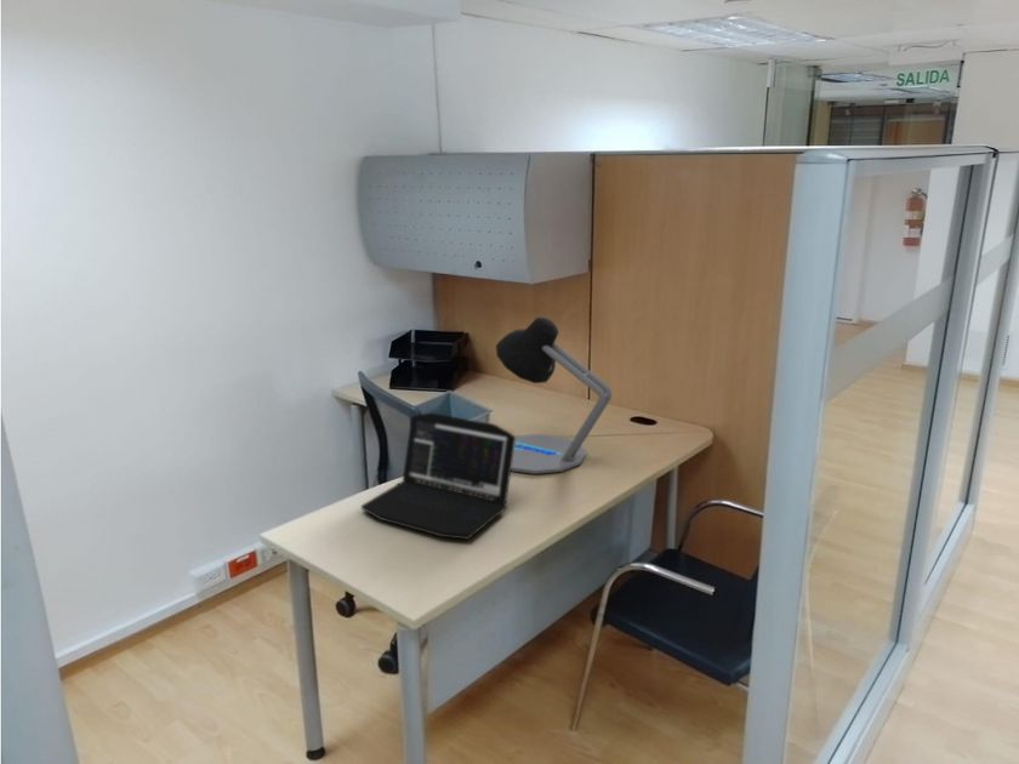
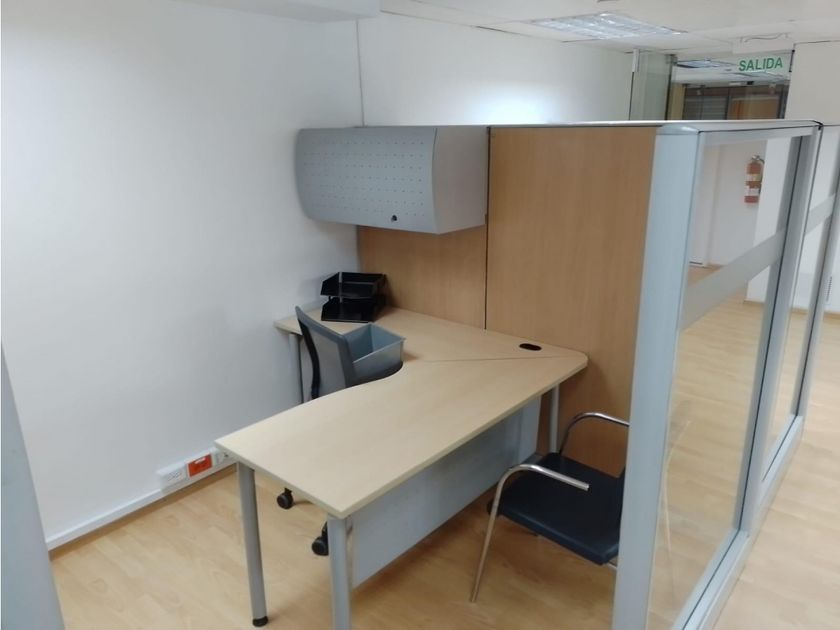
- laptop [360,412,516,541]
- desk lamp [495,317,613,475]
